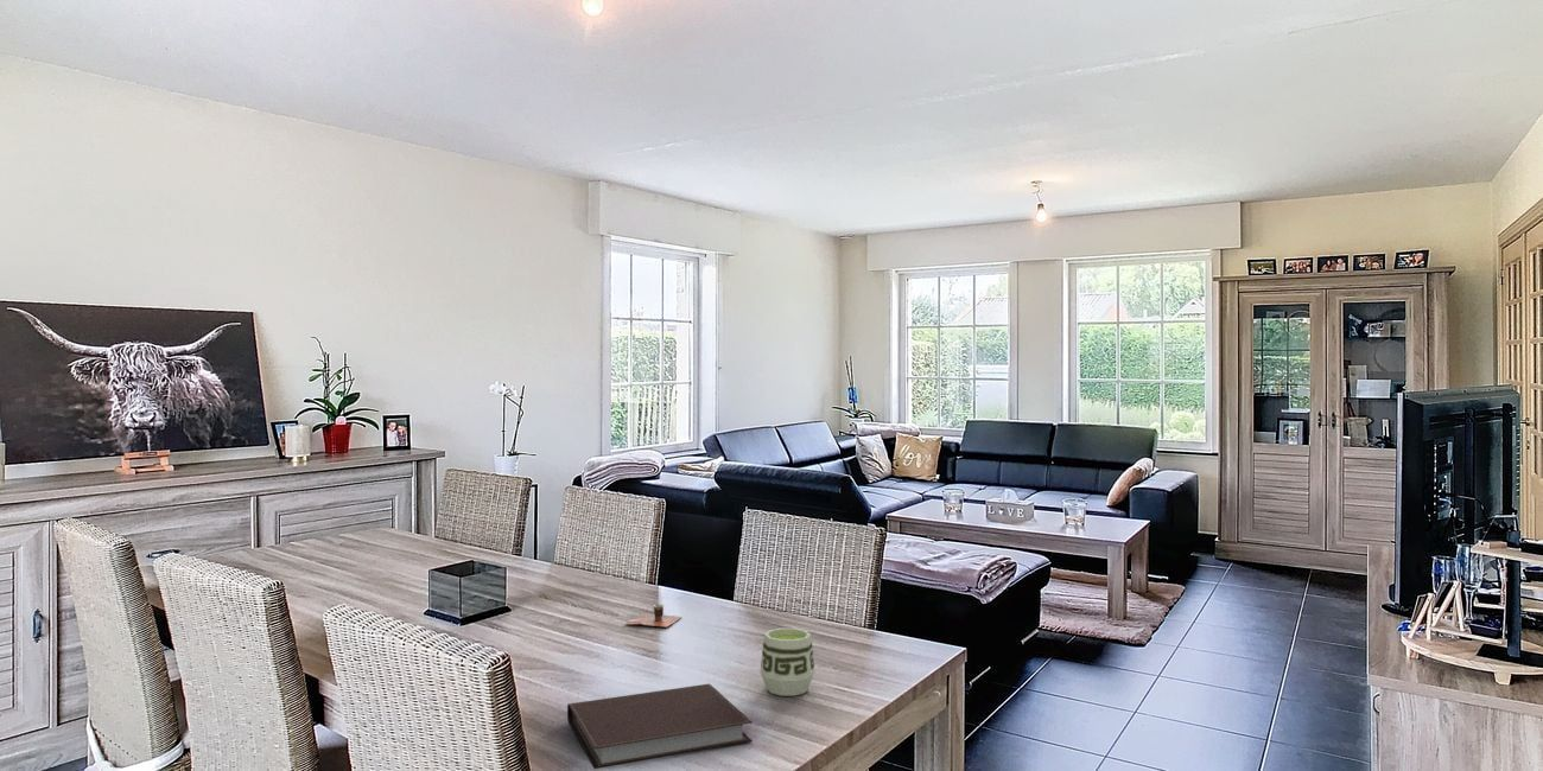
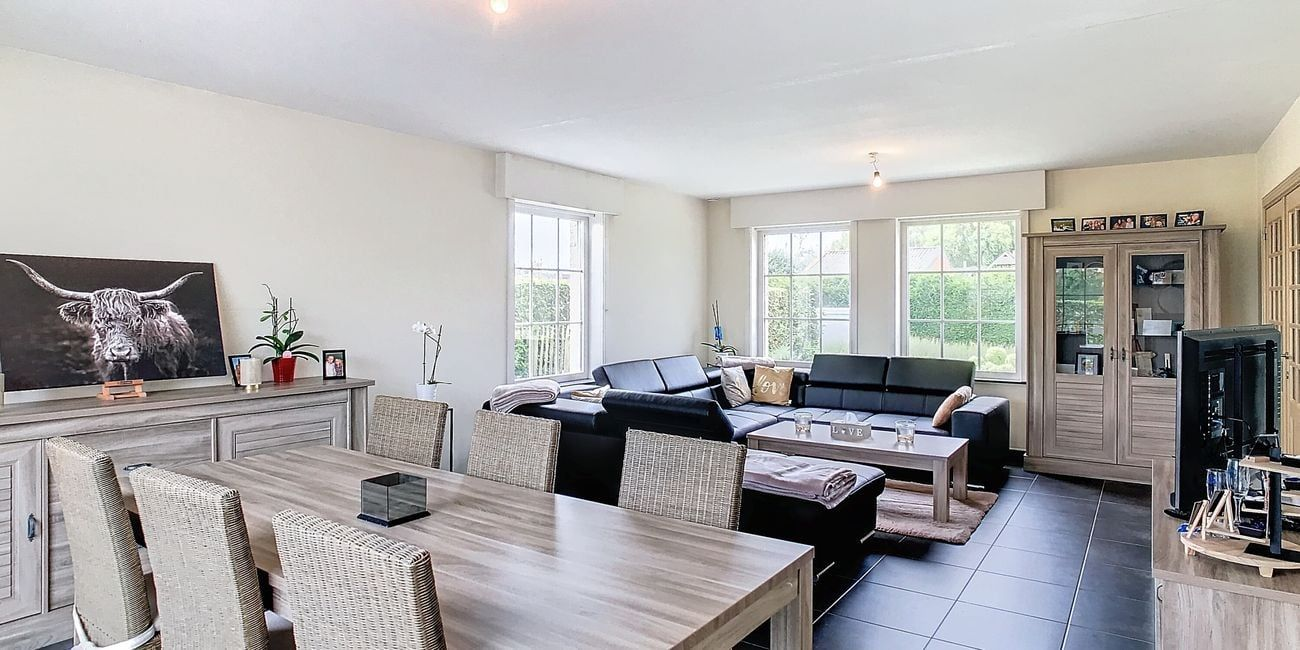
- cup [624,604,682,627]
- cup [760,627,815,696]
- notebook [566,683,754,770]
